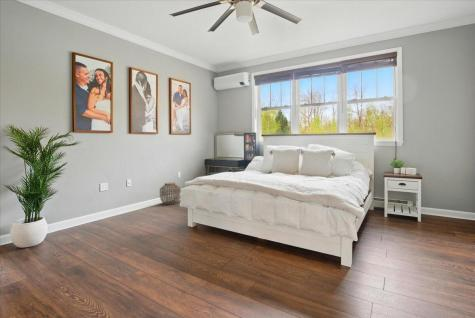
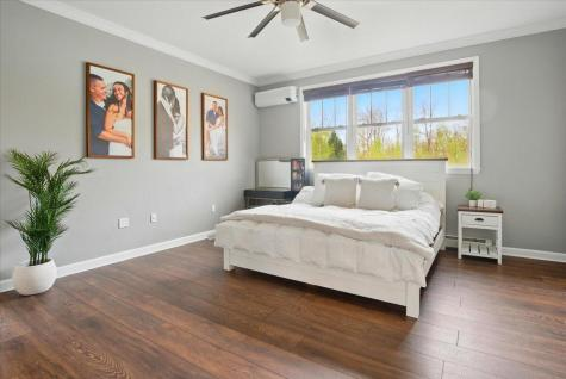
- woven basket [159,182,181,206]
